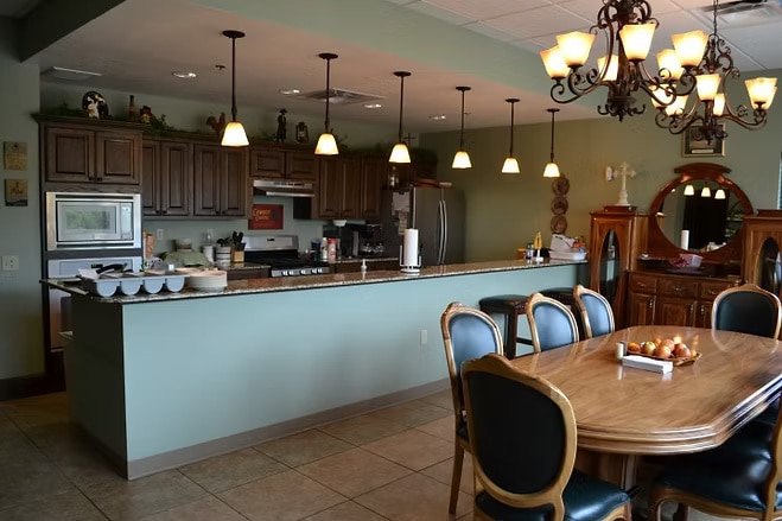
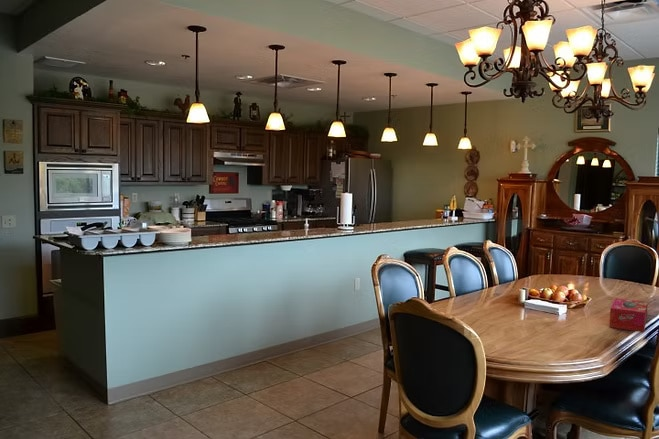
+ tissue box [608,297,649,333]
